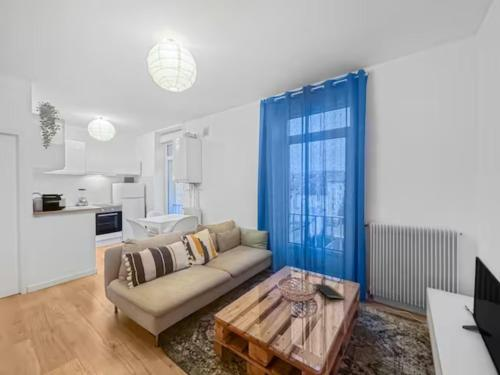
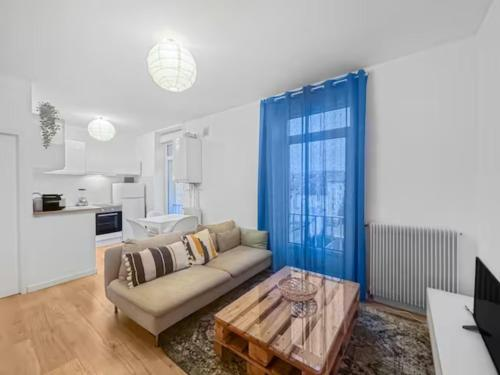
- notepad [313,282,345,302]
